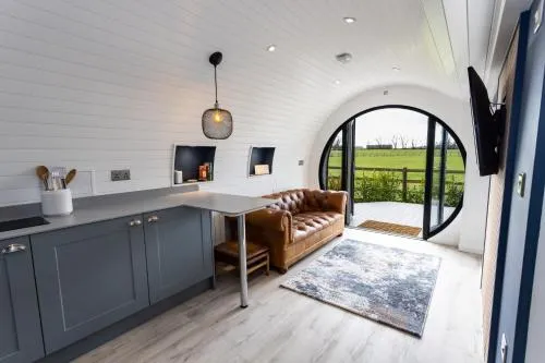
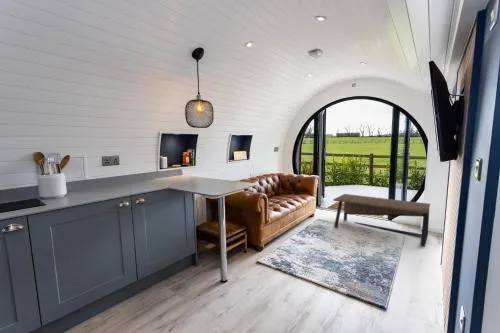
+ bench [332,193,431,248]
